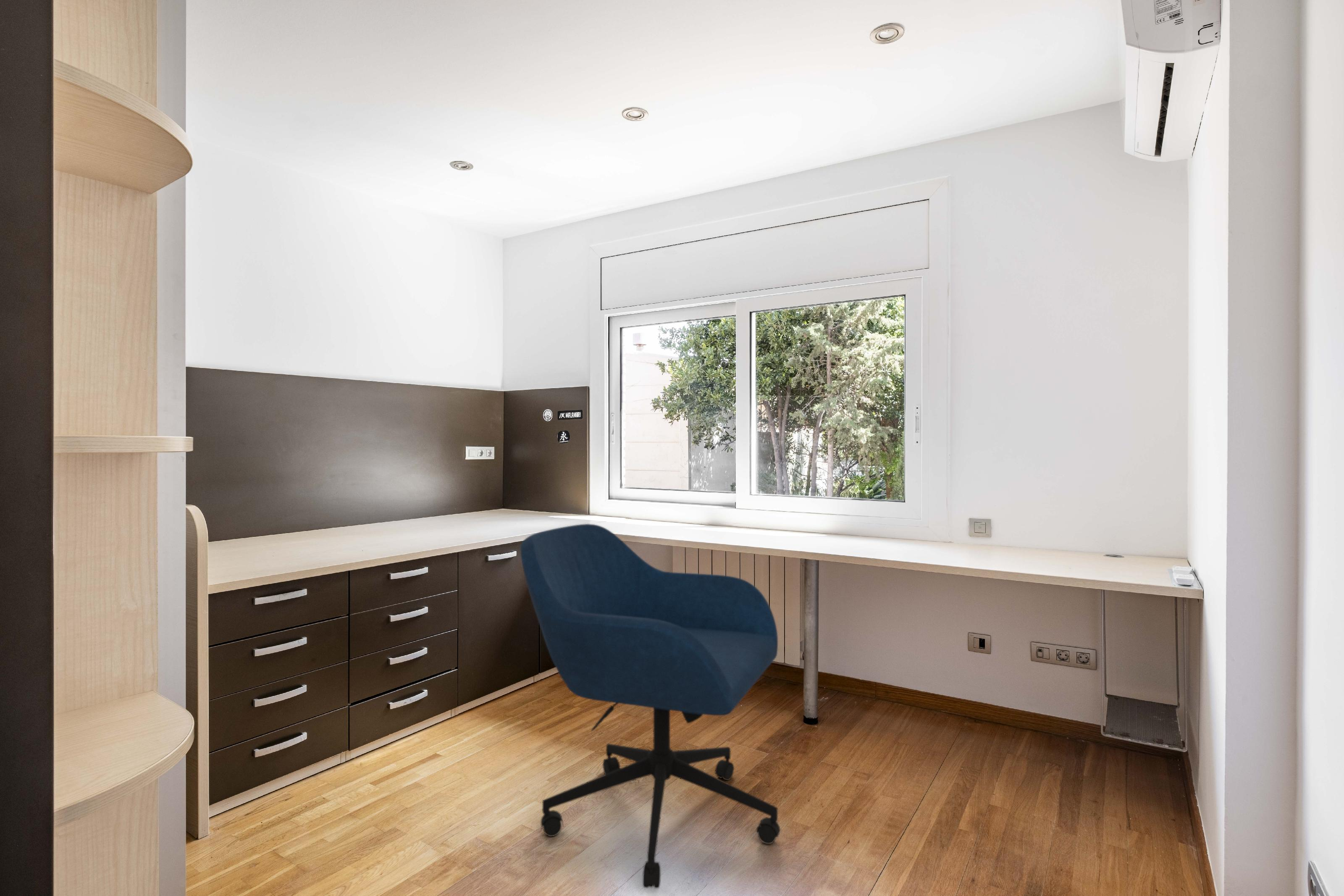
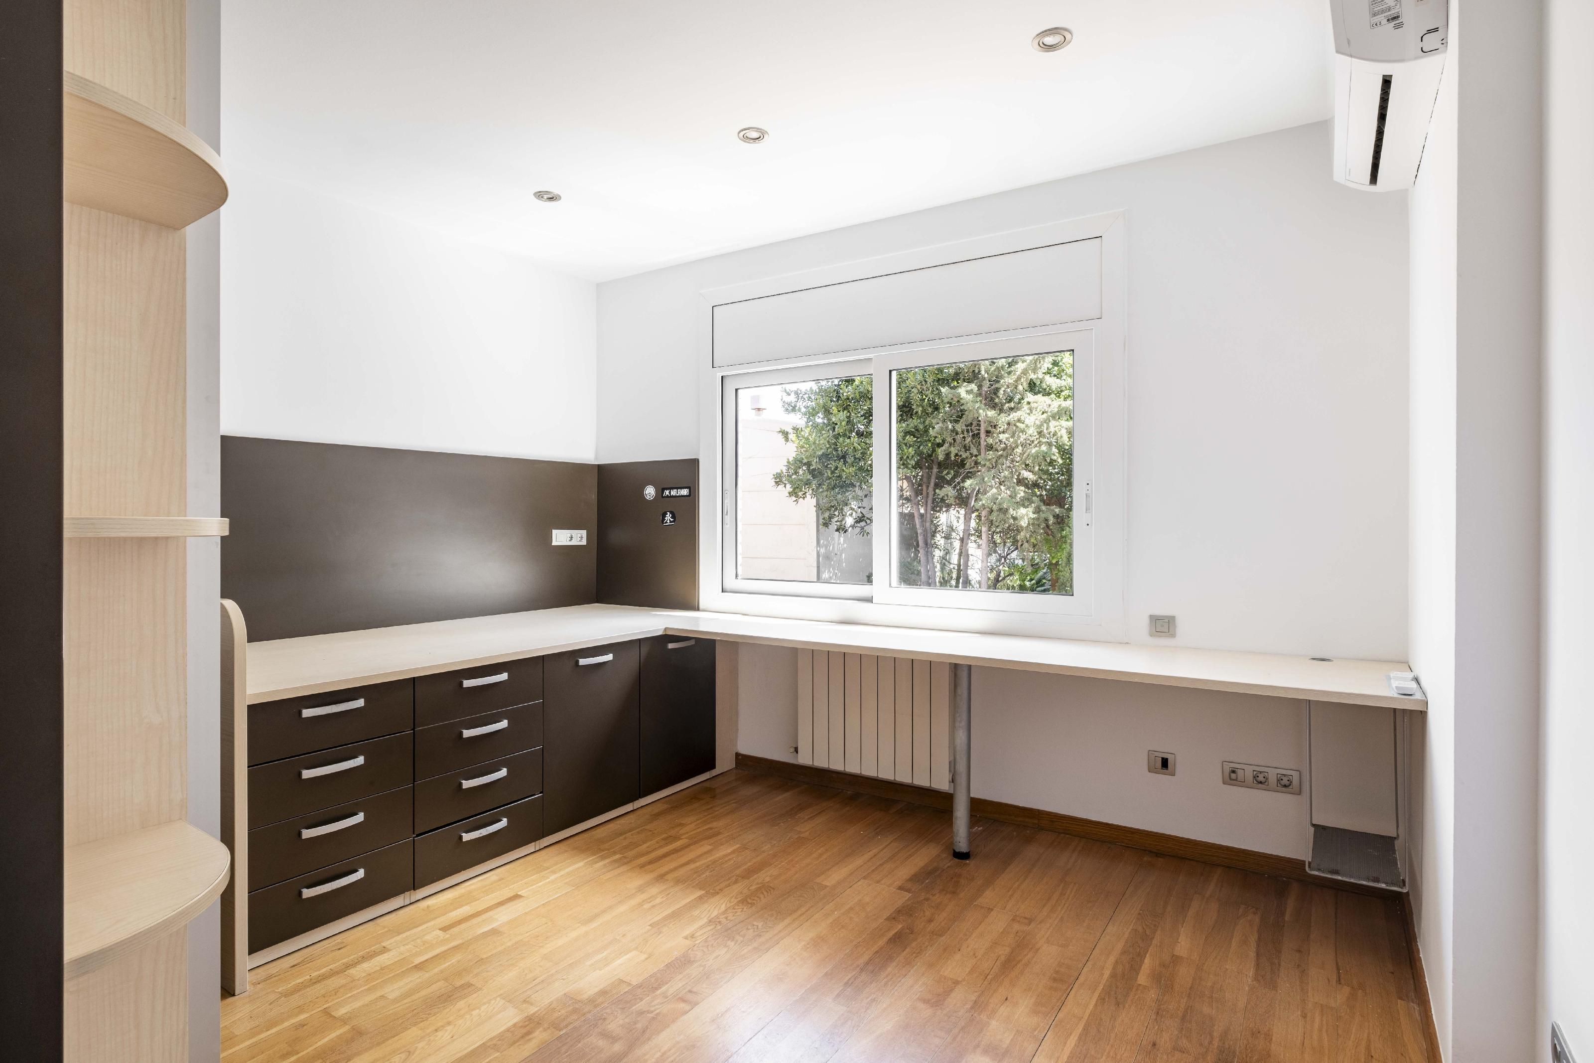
- office chair [520,523,781,889]
